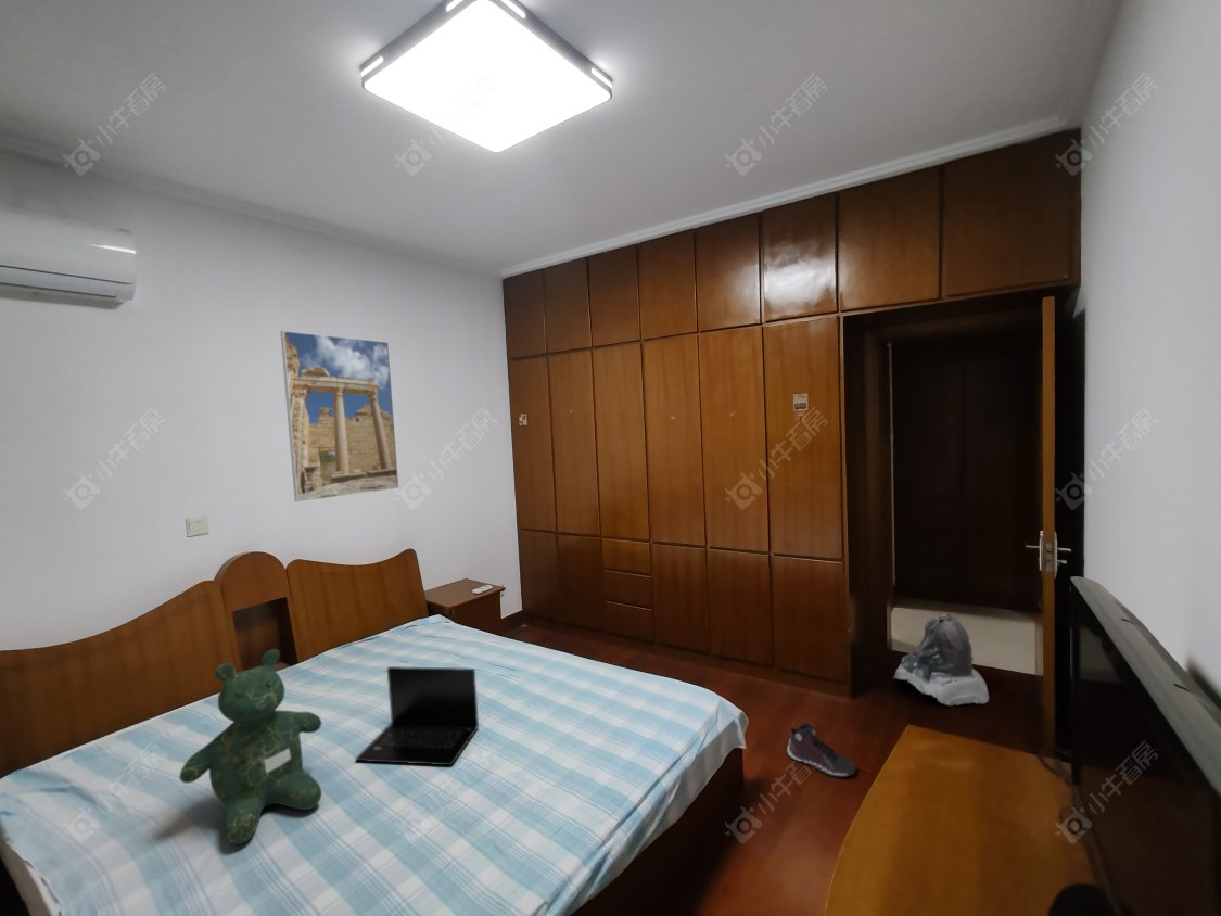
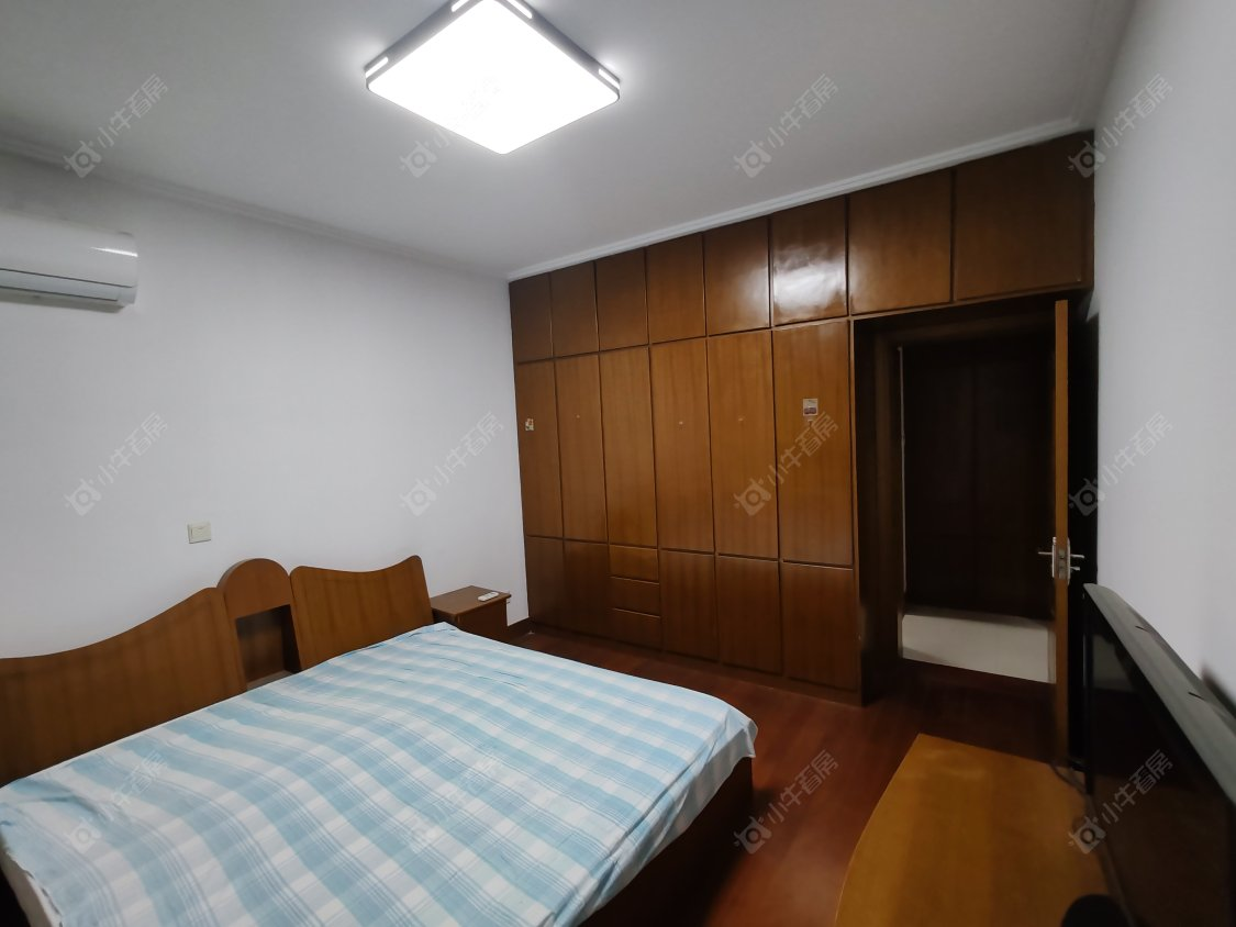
- teddy bear [178,648,322,845]
- sneaker [786,722,856,778]
- laptop [355,665,480,766]
- backpack [892,613,990,707]
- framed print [279,330,400,504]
